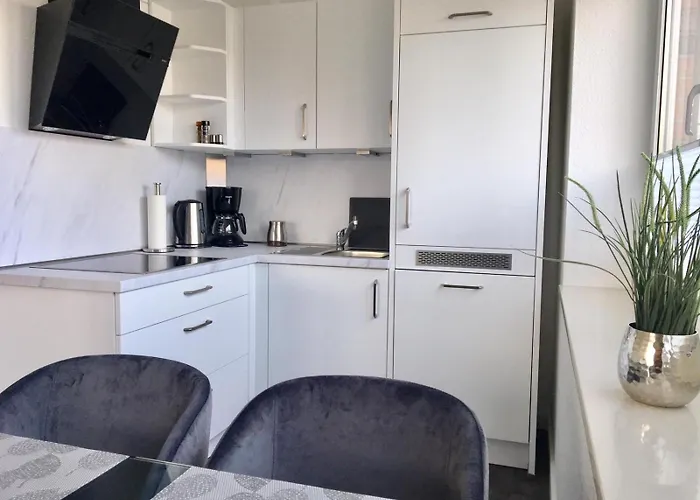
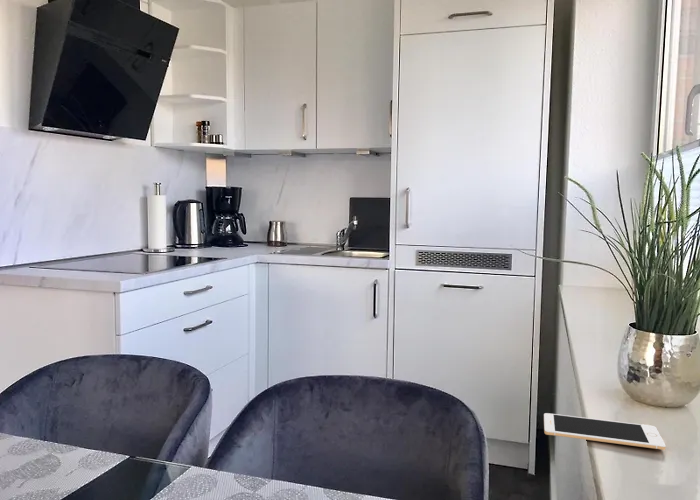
+ cell phone [543,412,667,451]
